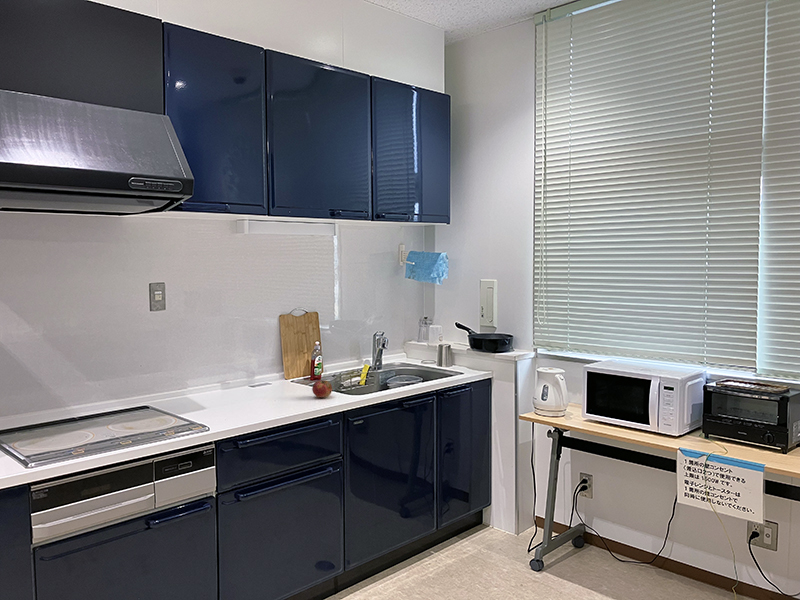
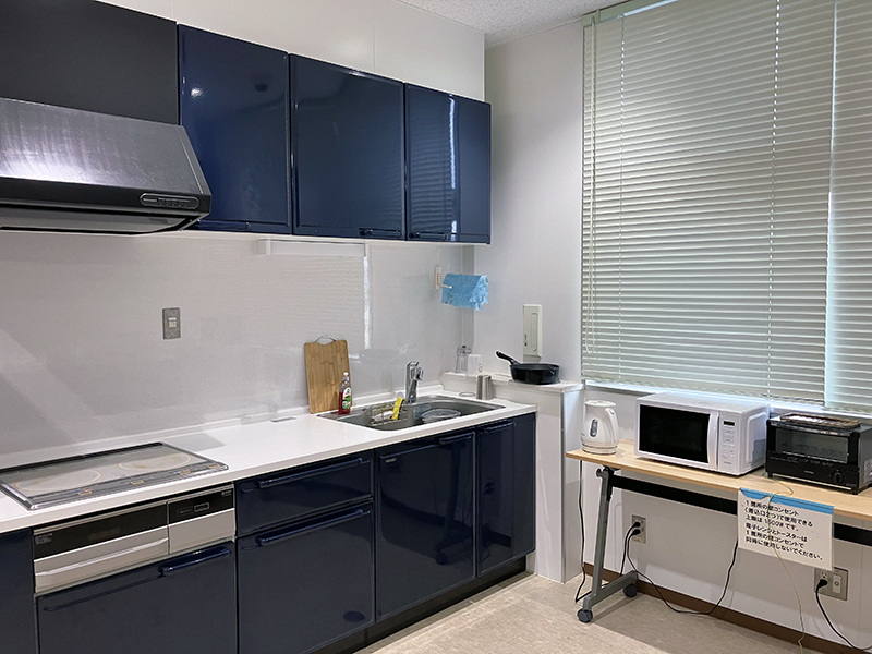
- fruit [311,379,333,399]
